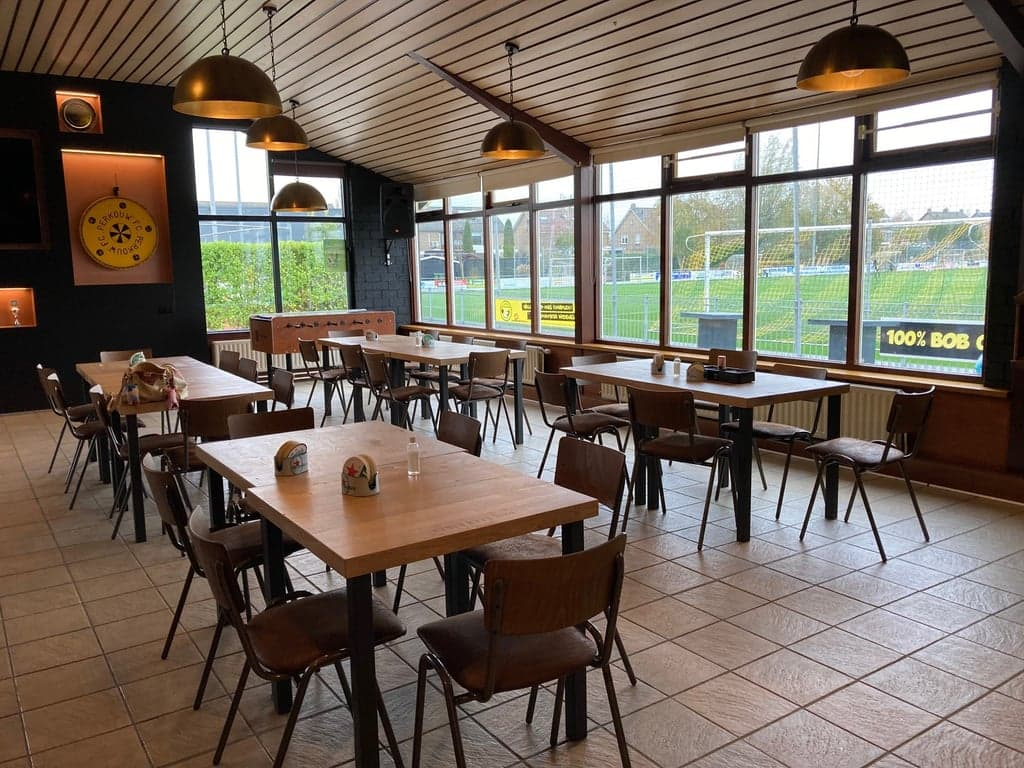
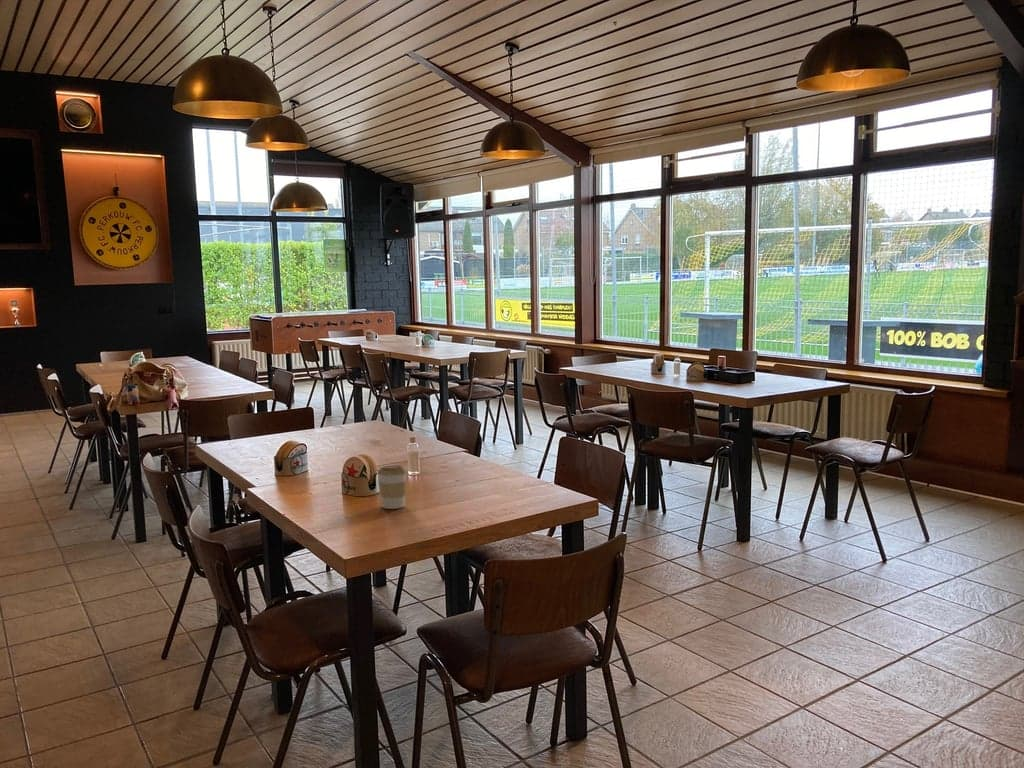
+ coffee cup [376,464,408,510]
